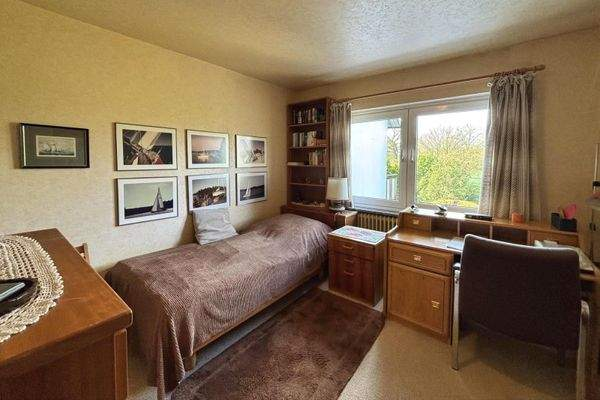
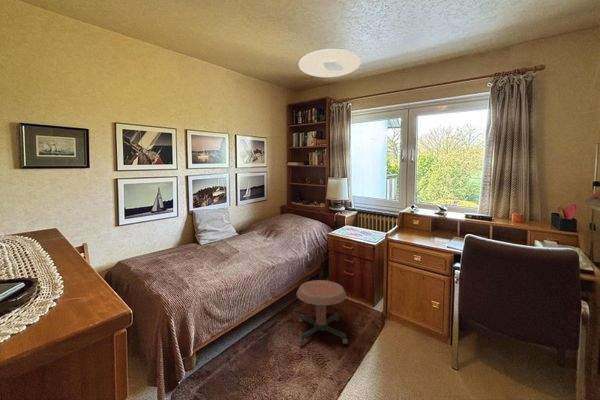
+ ceiling light [298,48,362,78]
+ stool [296,279,348,346]
